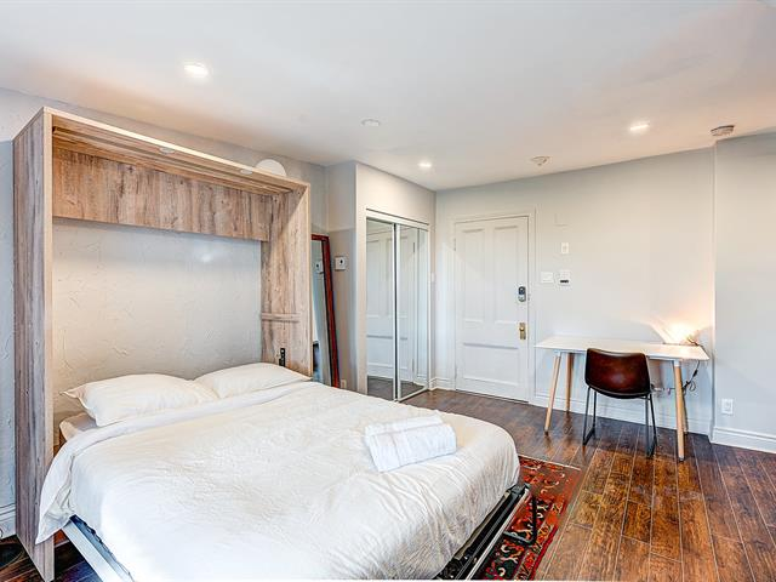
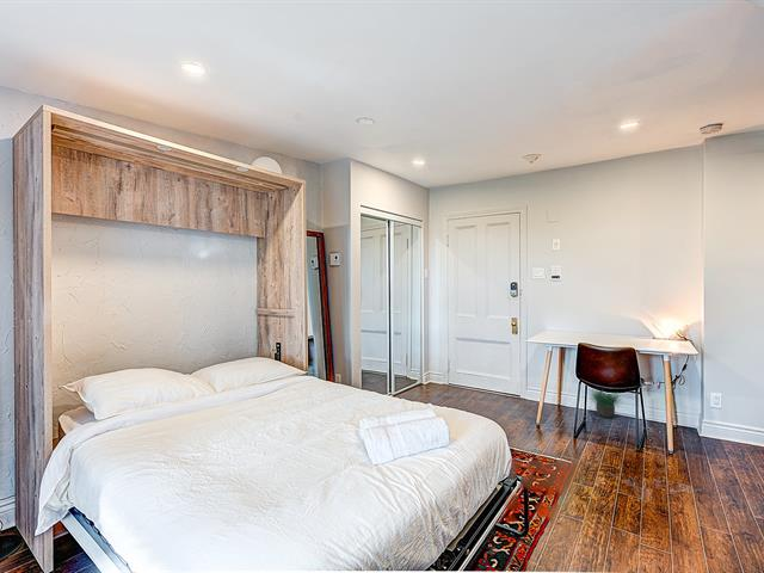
+ potted plant [586,388,622,419]
